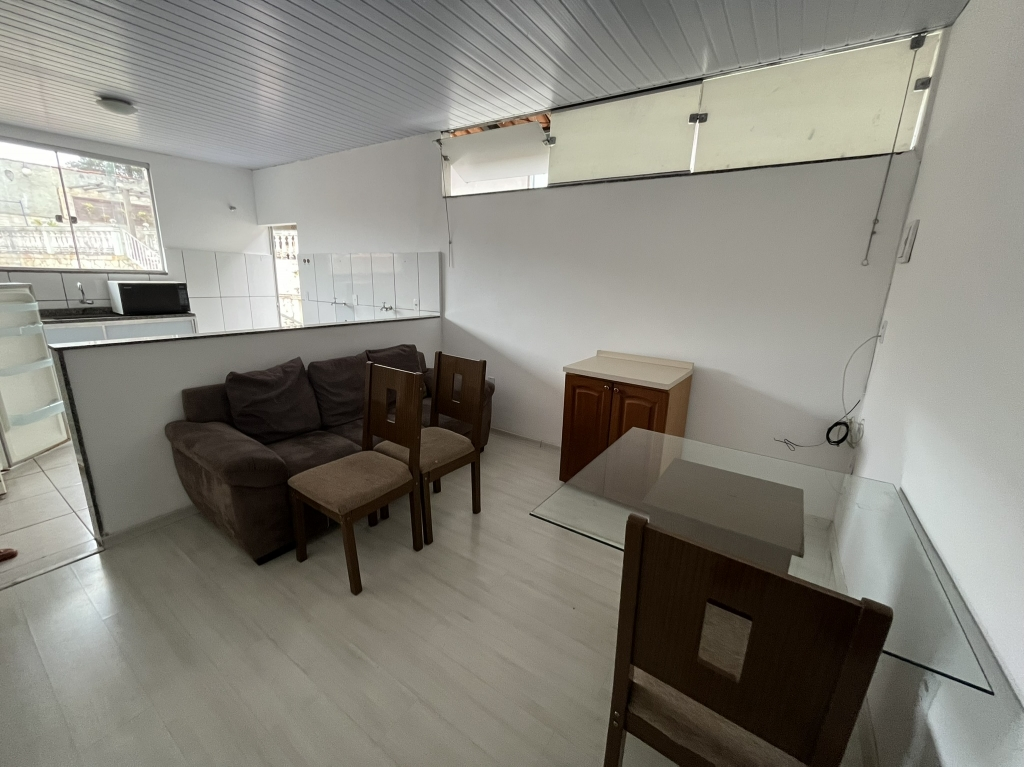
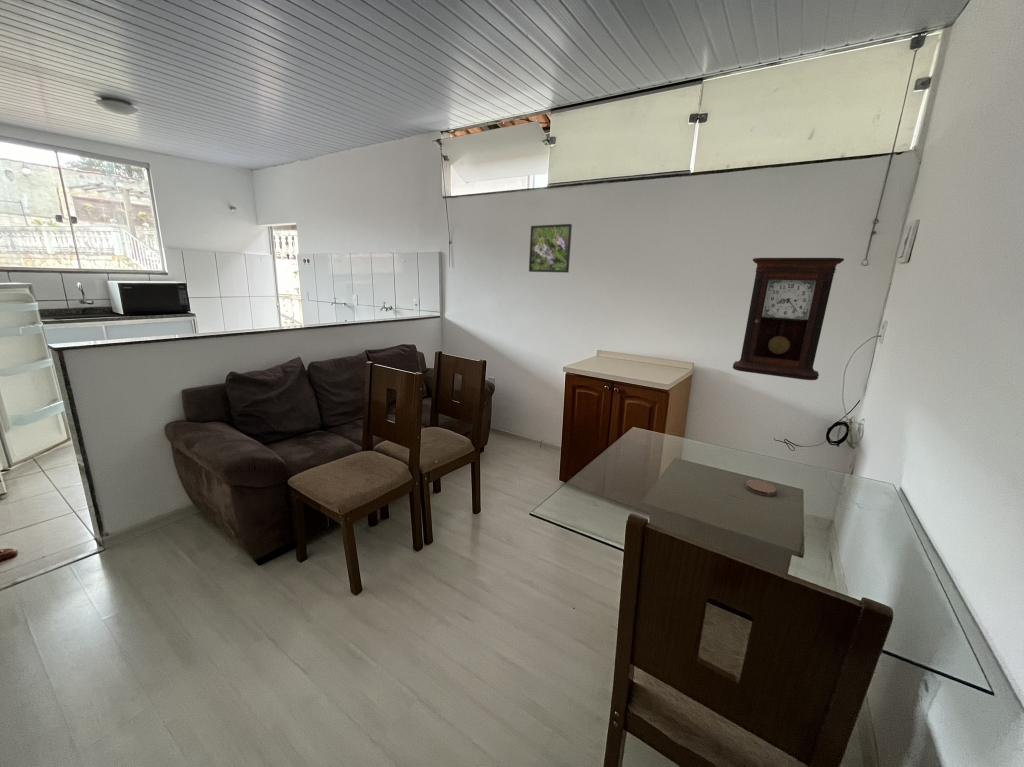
+ coaster [745,479,777,497]
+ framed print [528,223,573,274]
+ pendulum clock [732,257,845,381]
